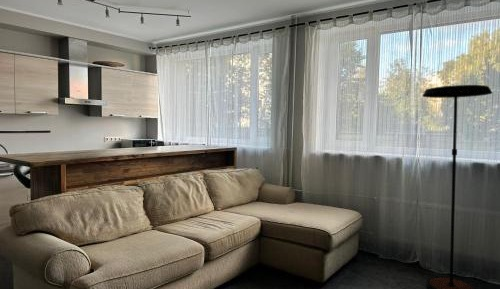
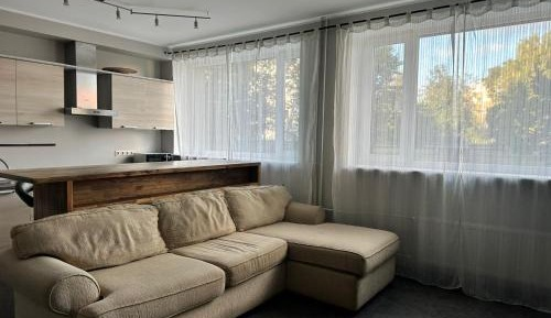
- floor lamp [376,84,493,289]
